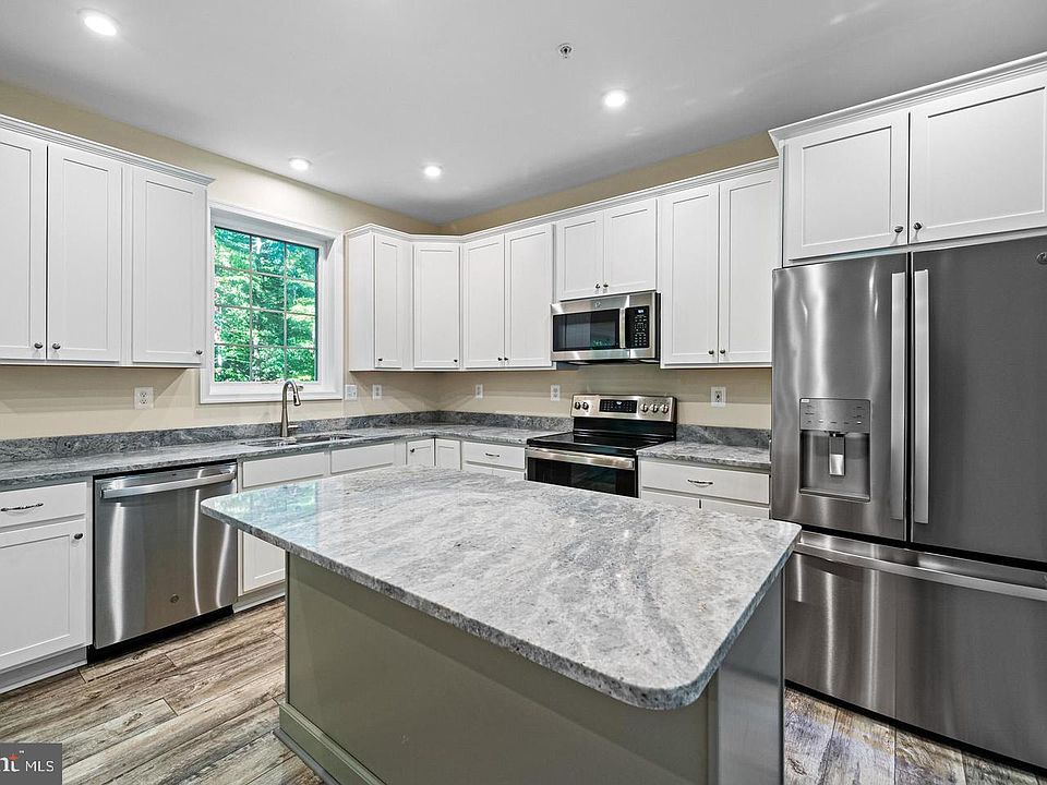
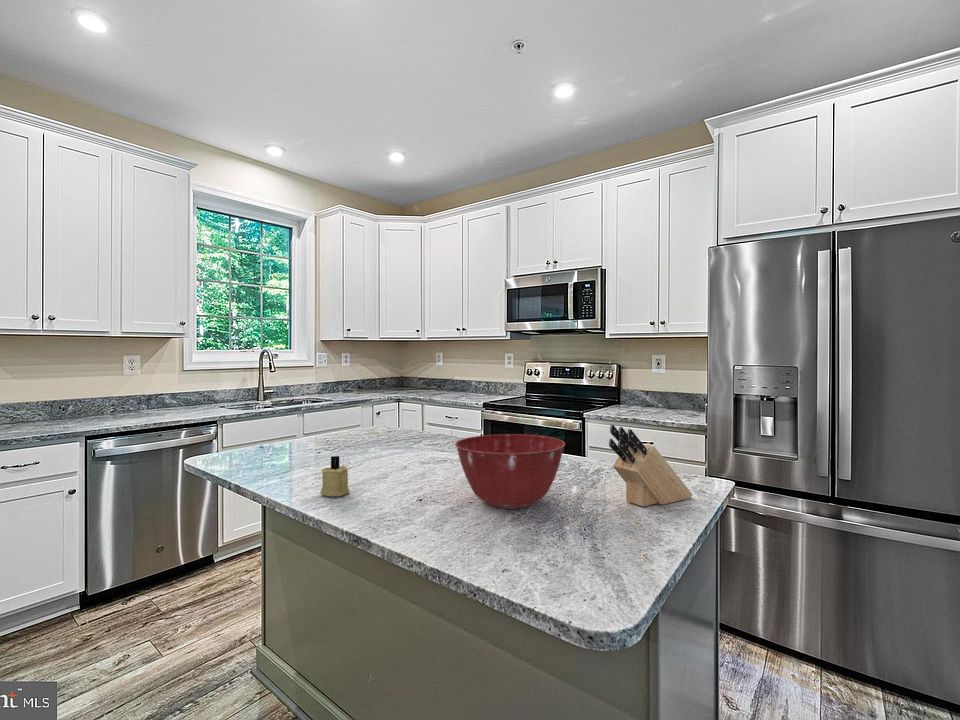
+ knife block [608,424,694,507]
+ mixing bowl [454,433,566,510]
+ candle [319,455,351,497]
